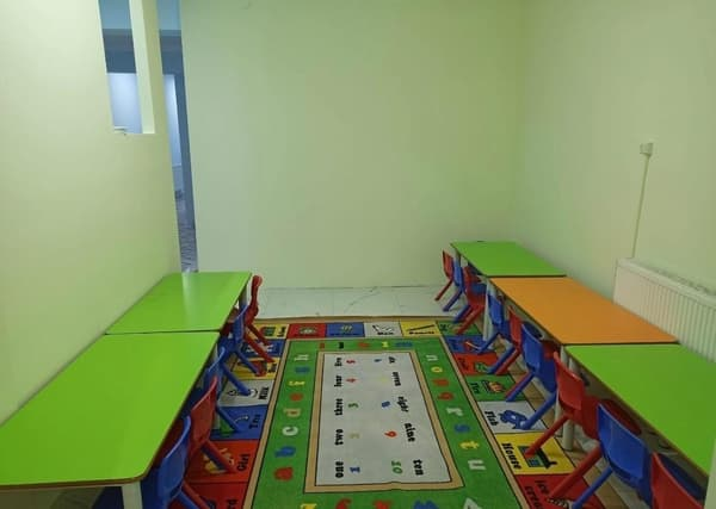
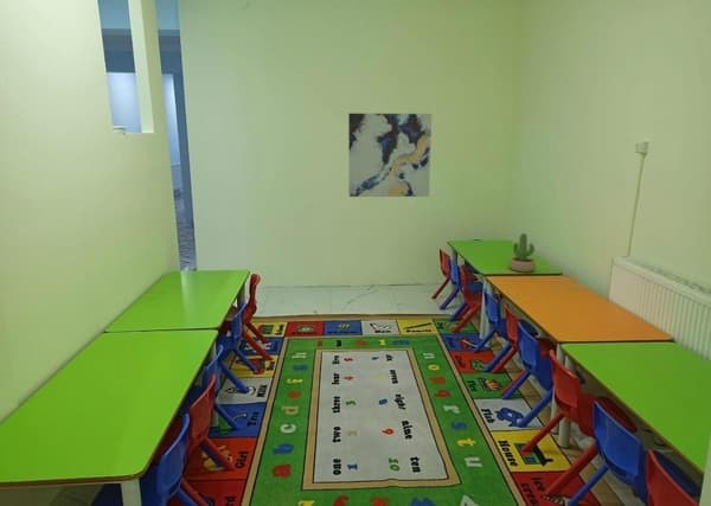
+ potted plant [508,232,537,274]
+ wall art [347,113,433,198]
